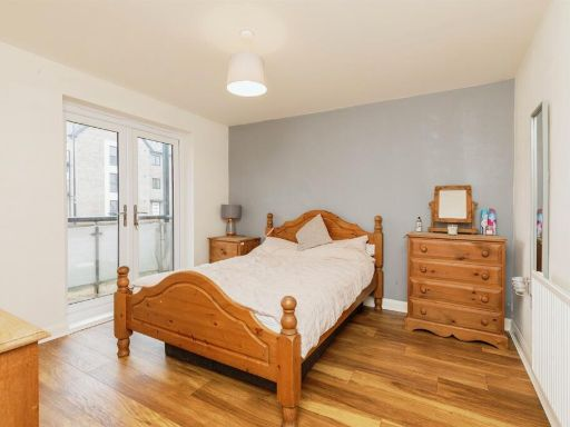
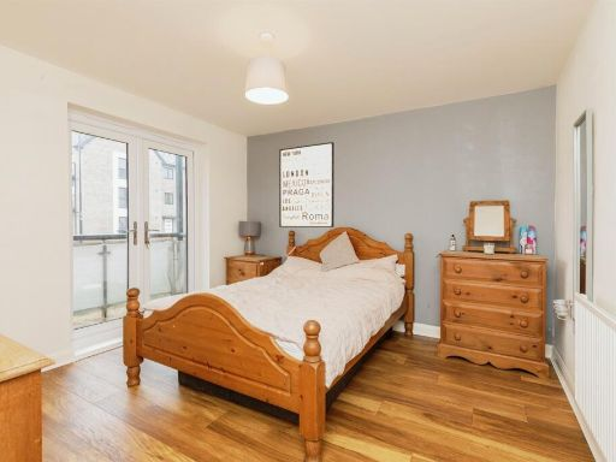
+ wall art [278,141,336,229]
